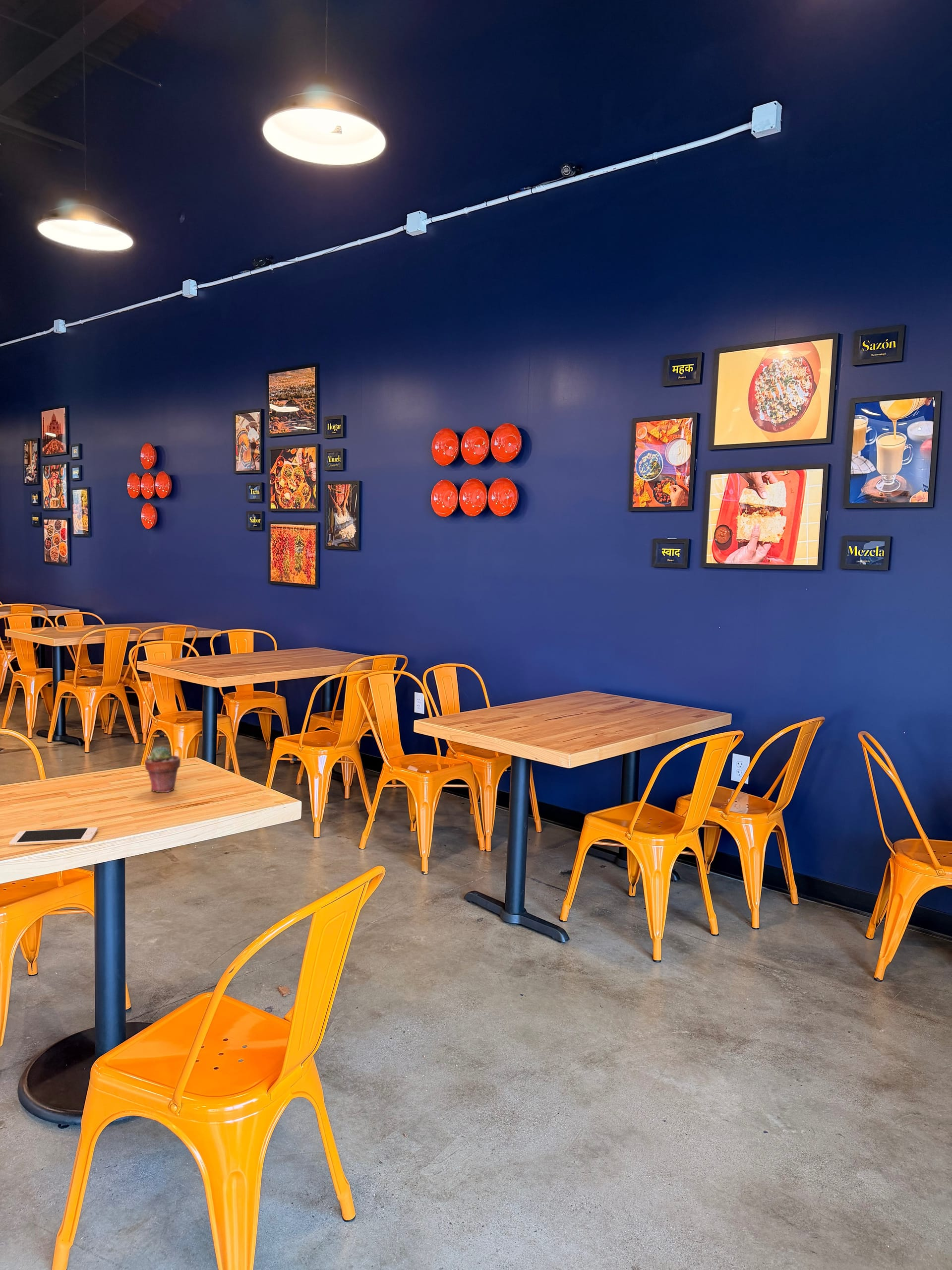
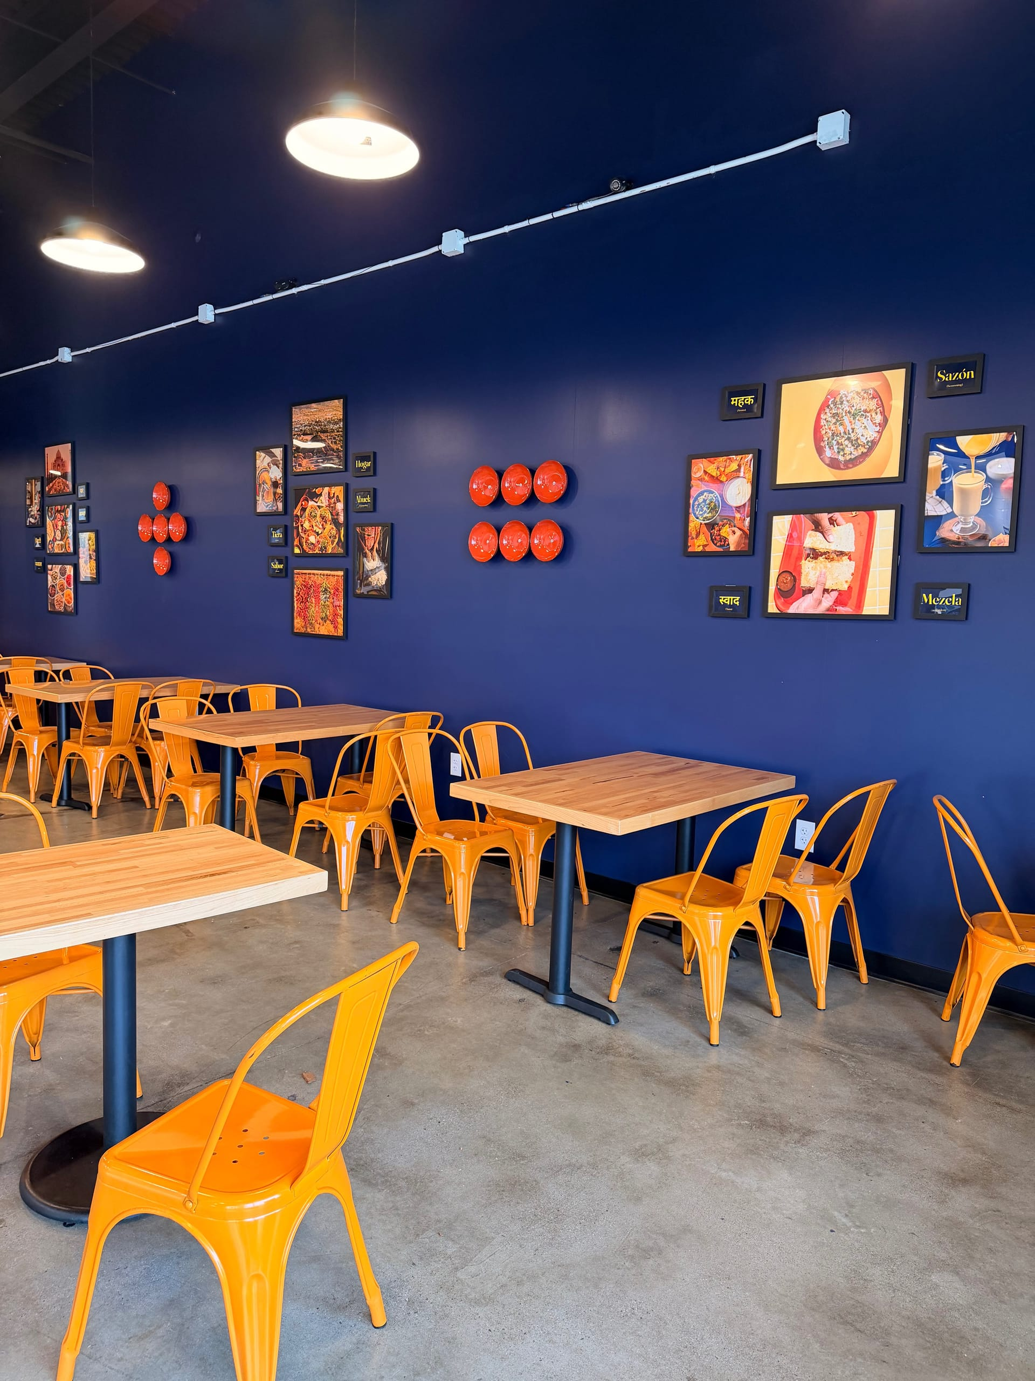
- potted succulent [144,746,181,793]
- cell phone [8,827,98,846]
